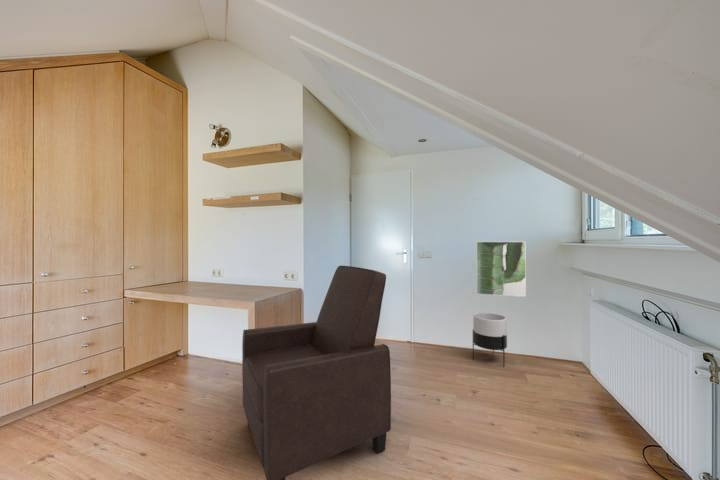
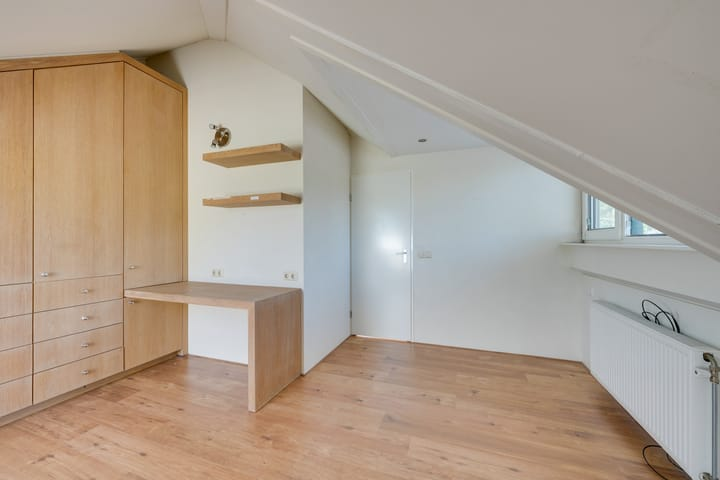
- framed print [475,241,527,298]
- planter [472,312,508,367]
- chair [241,265,392,480]
